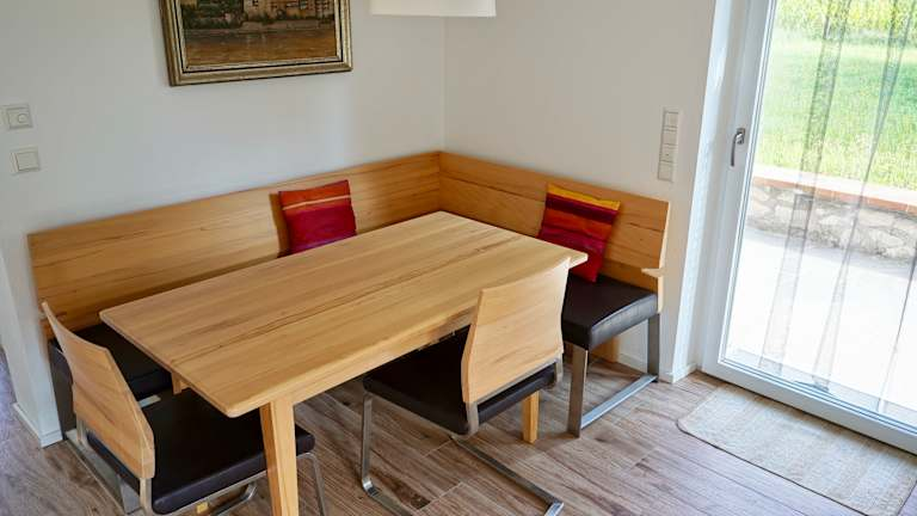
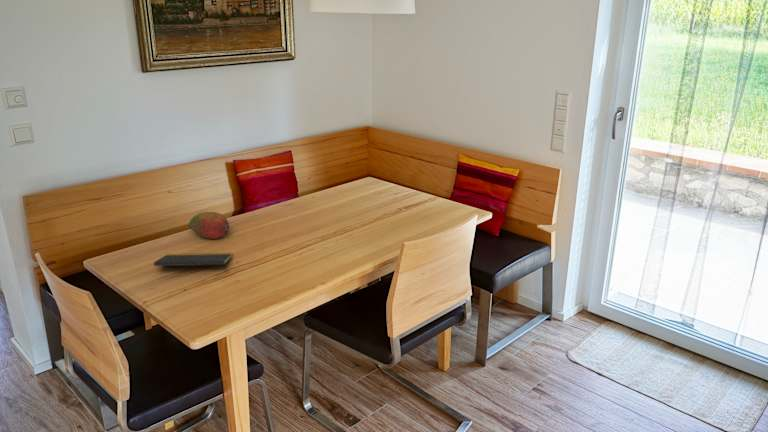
+ notepad [153,252,233,272]
+ fruit [187,211,230,240]
